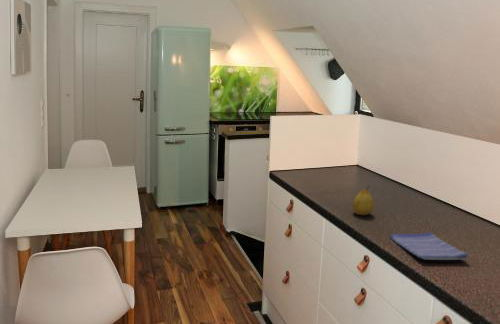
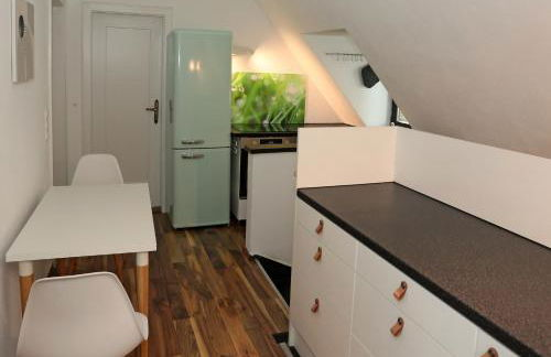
- dish towel [389,231,469,261]
- fruit [352,185,375,216]
